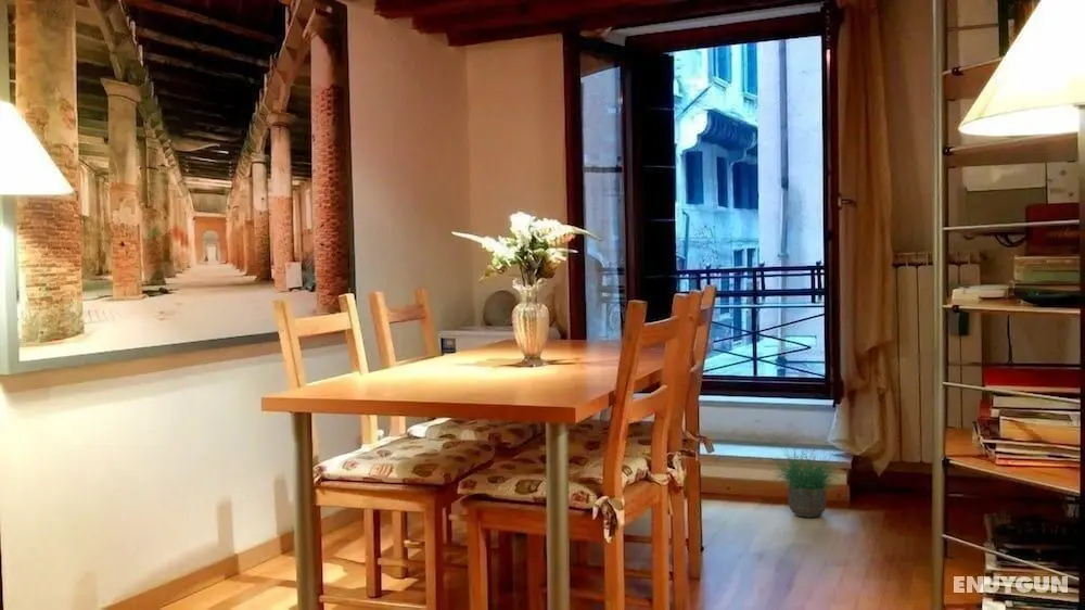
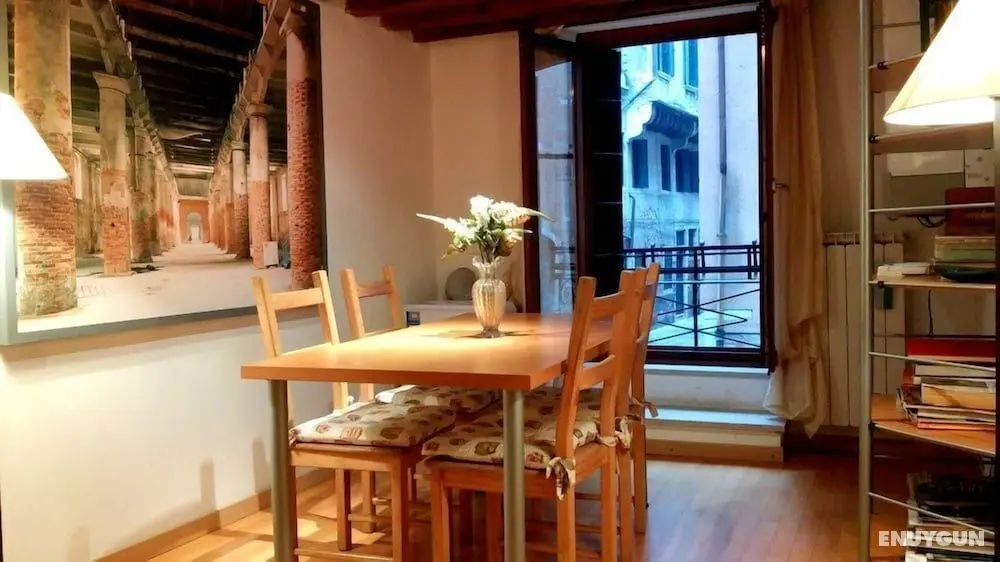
- potted plant [765,429,846,519]
